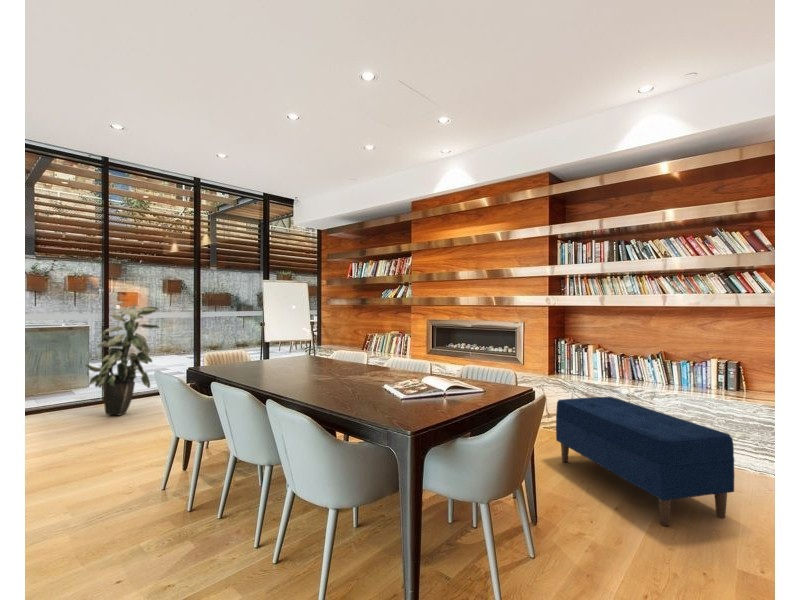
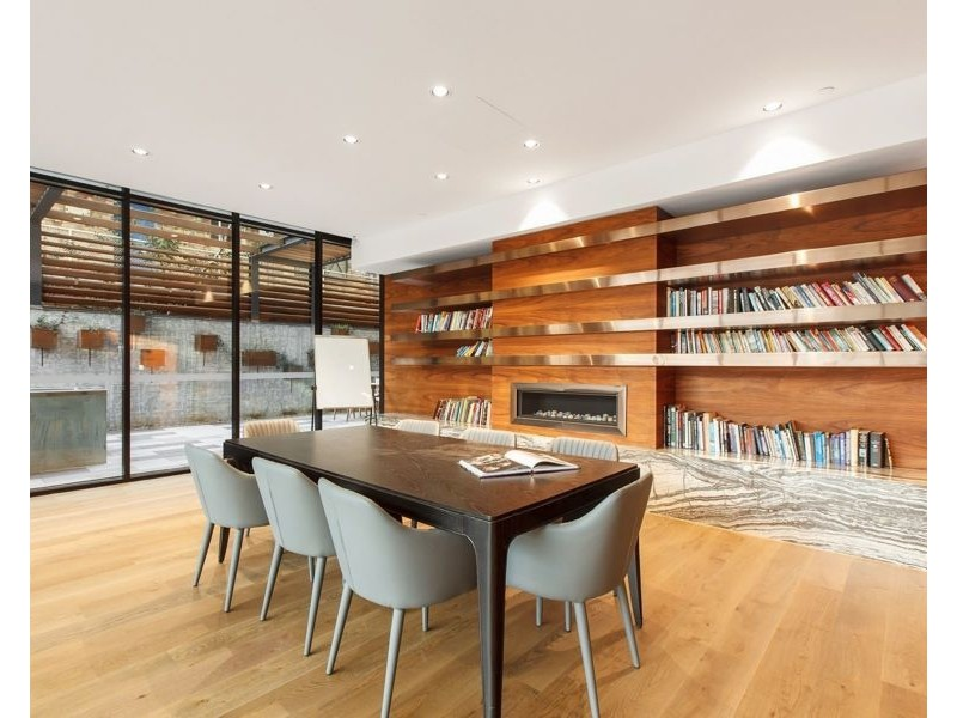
- indoor plant [84,300,161,417]
- bench [555,396,735,527]
